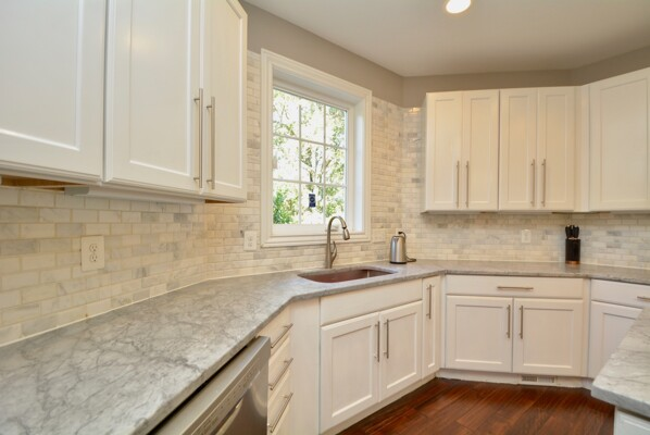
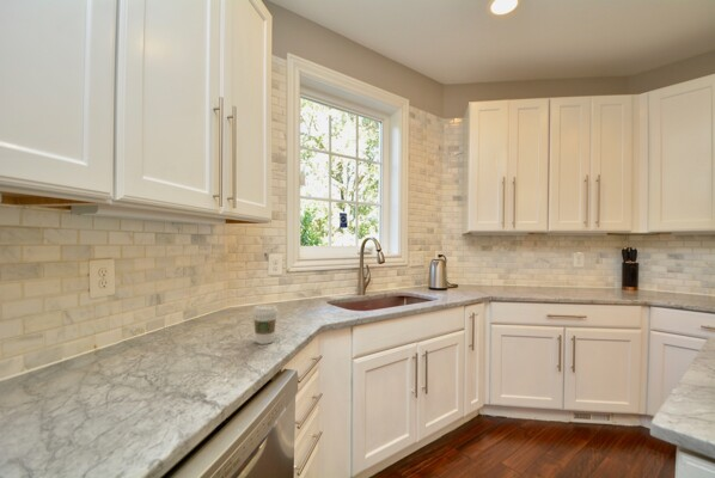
+ coffee cup [251,304,280,345]
